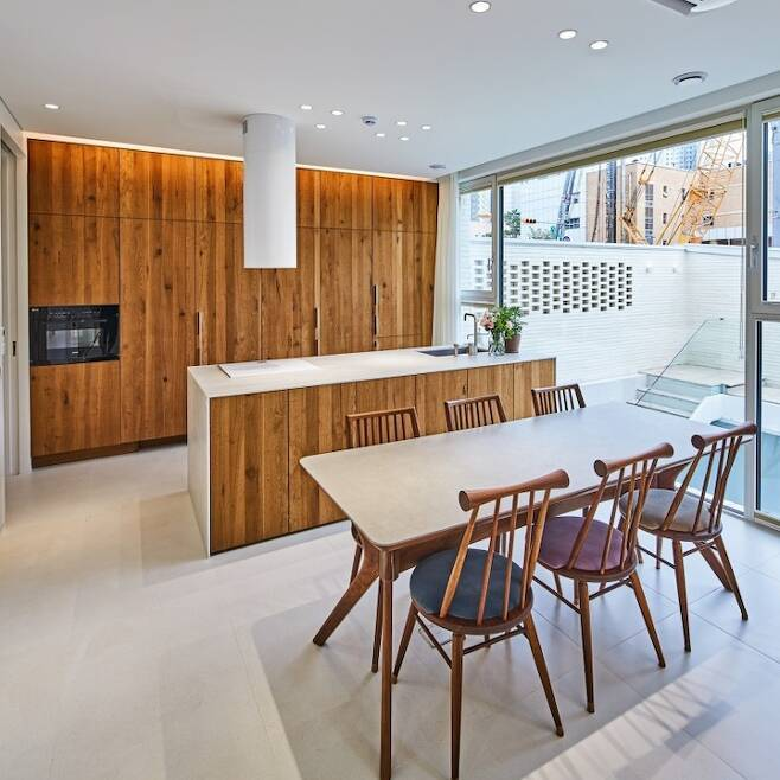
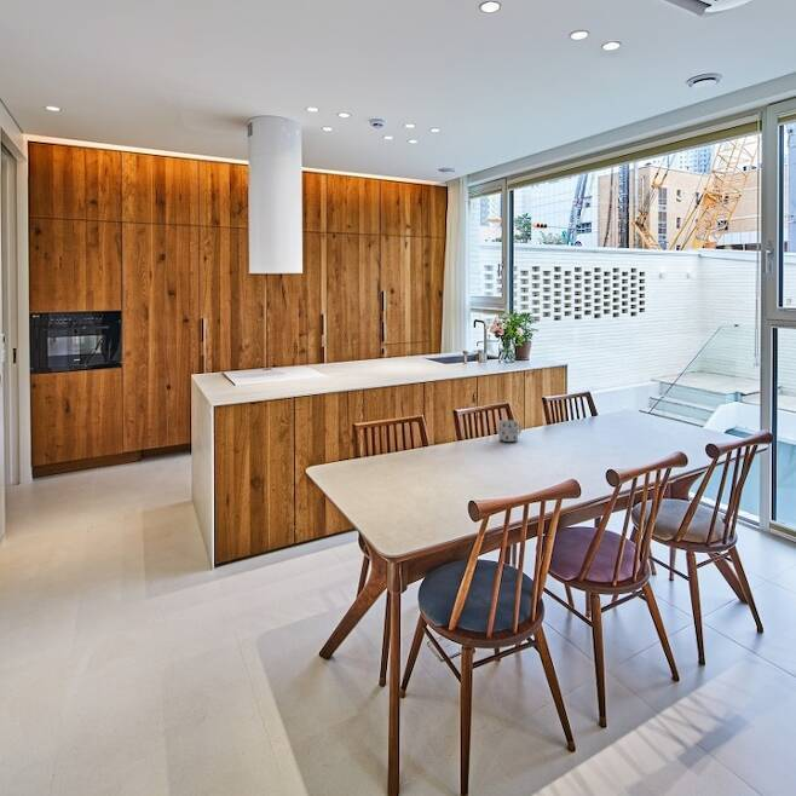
+ mug [497,419,523,443]
